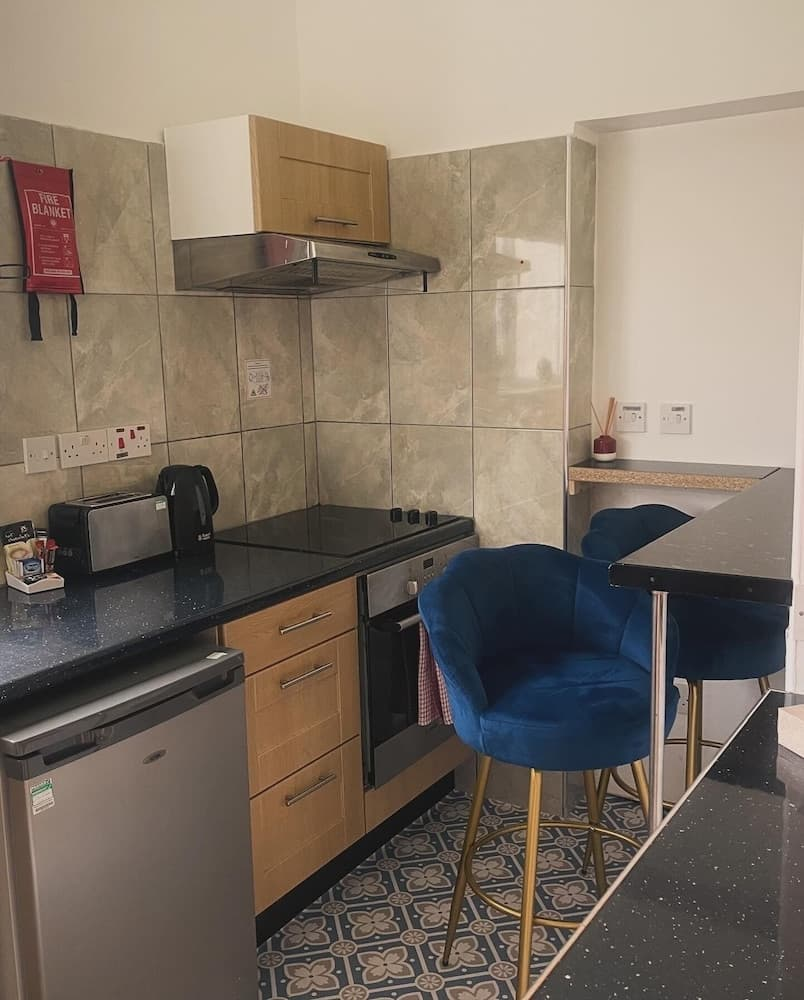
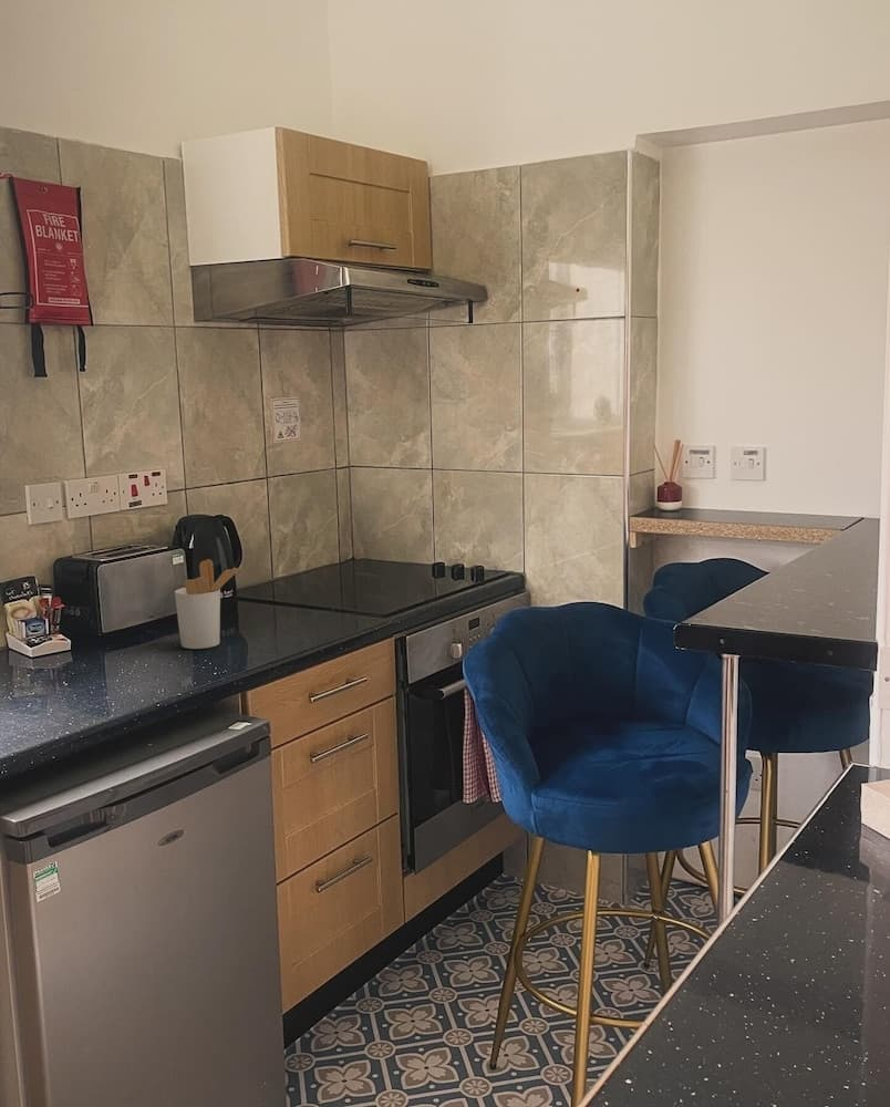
+ utensil holder [174,558,244,650]
